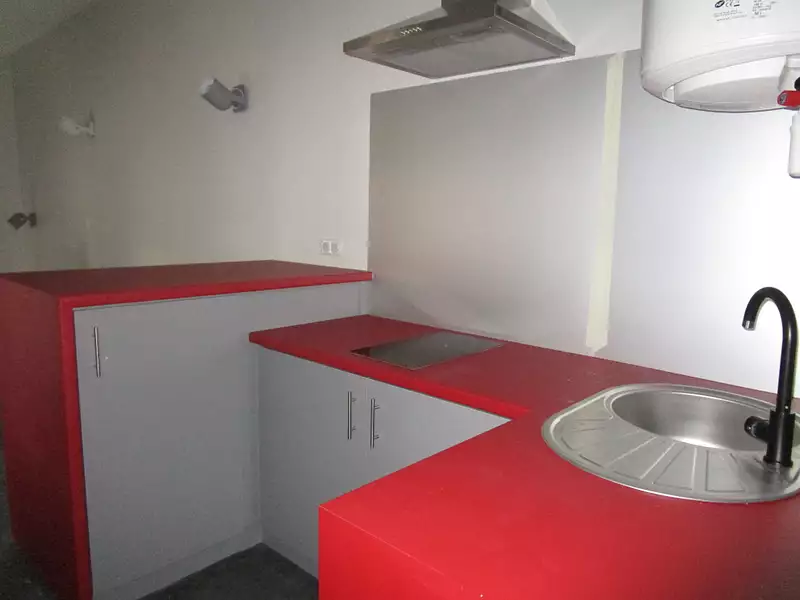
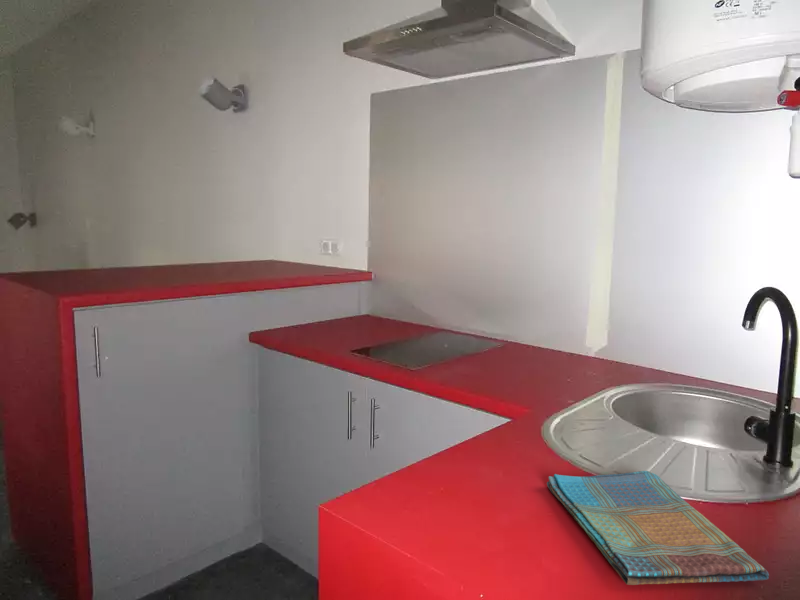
+ dish towel [546,470,770,586]
